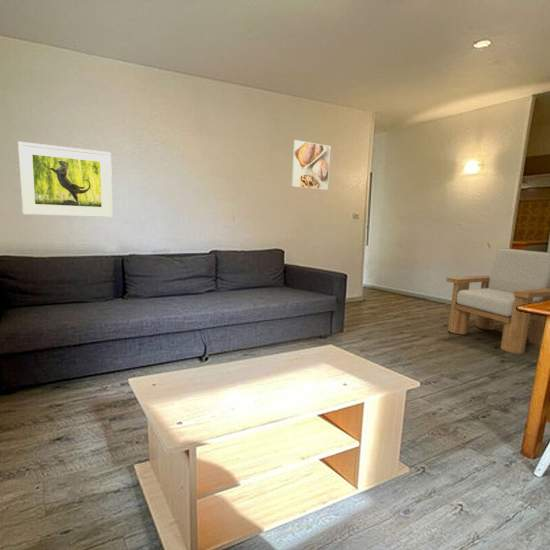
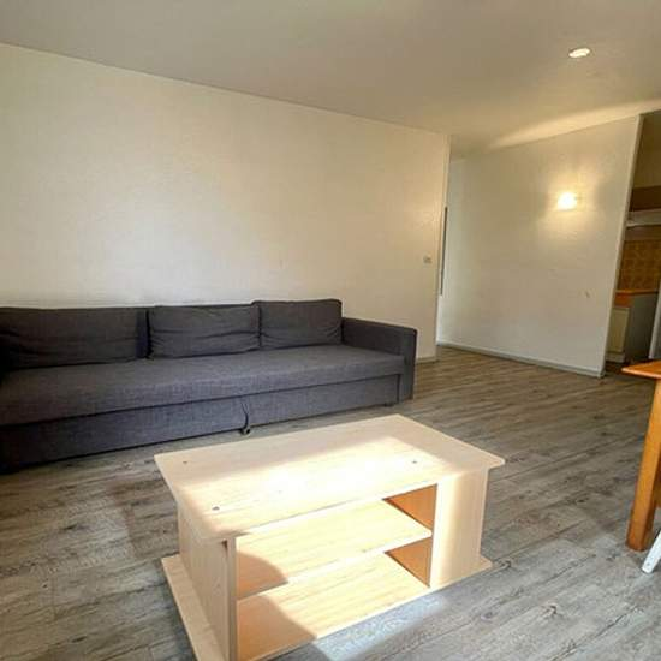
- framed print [290,139,331,191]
- armchair [445,247,550,354]
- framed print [17,141,114,218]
